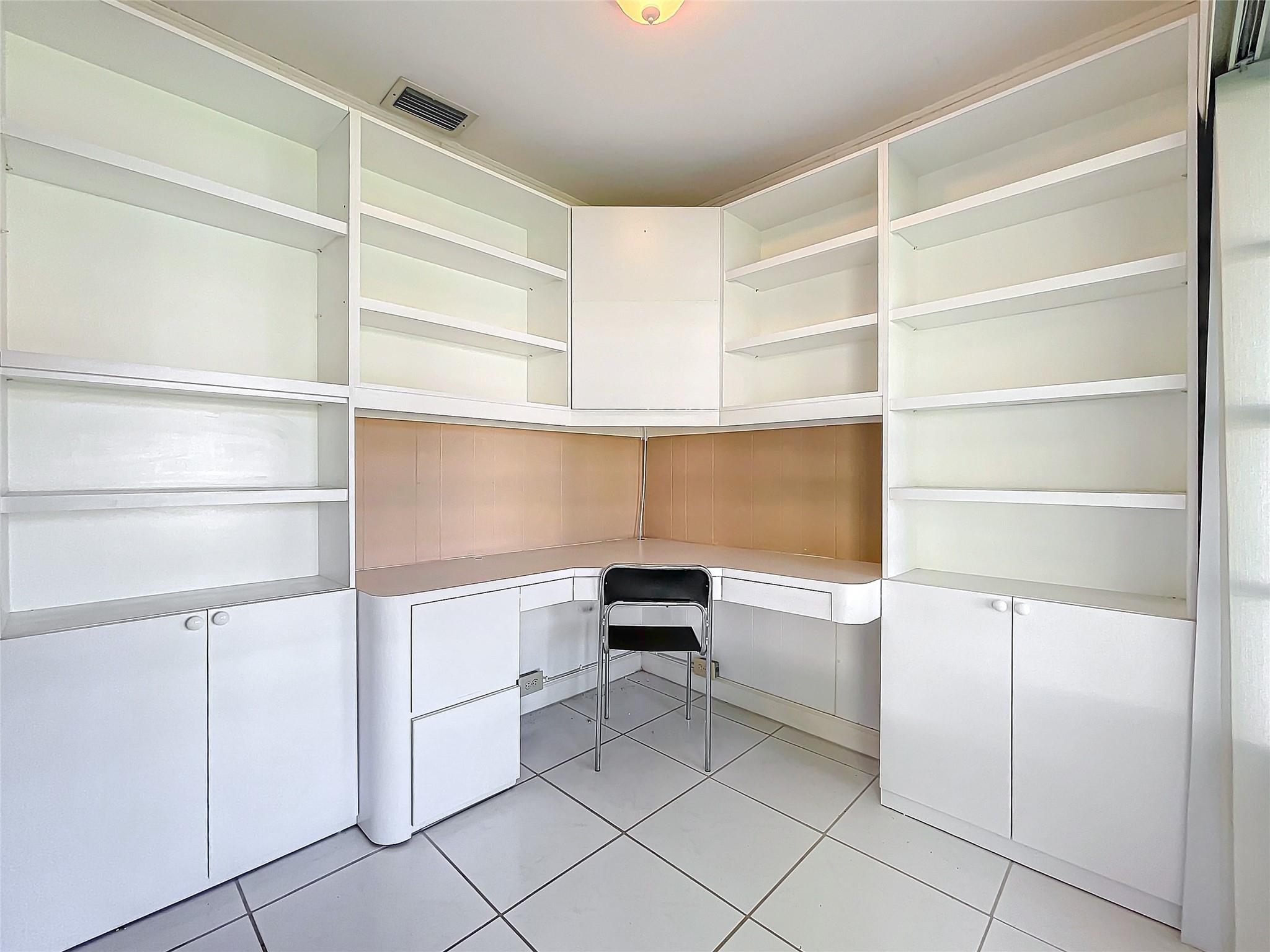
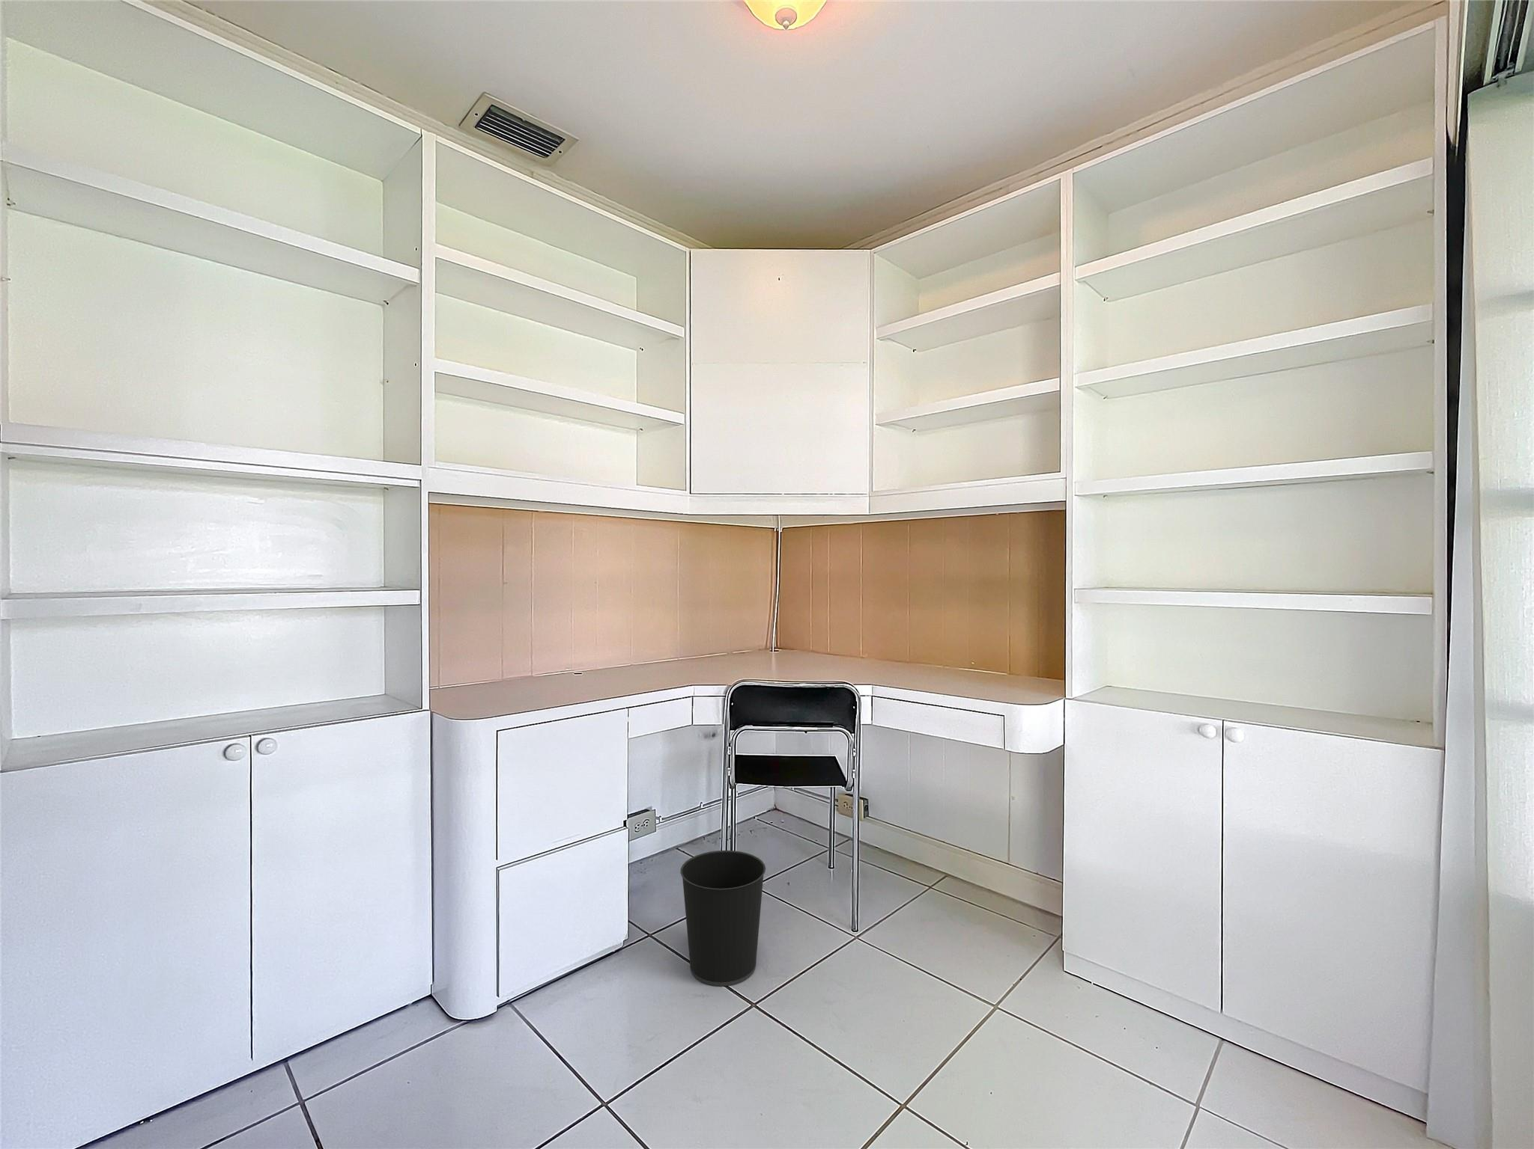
+ wastebasket [679,850,766,987]
